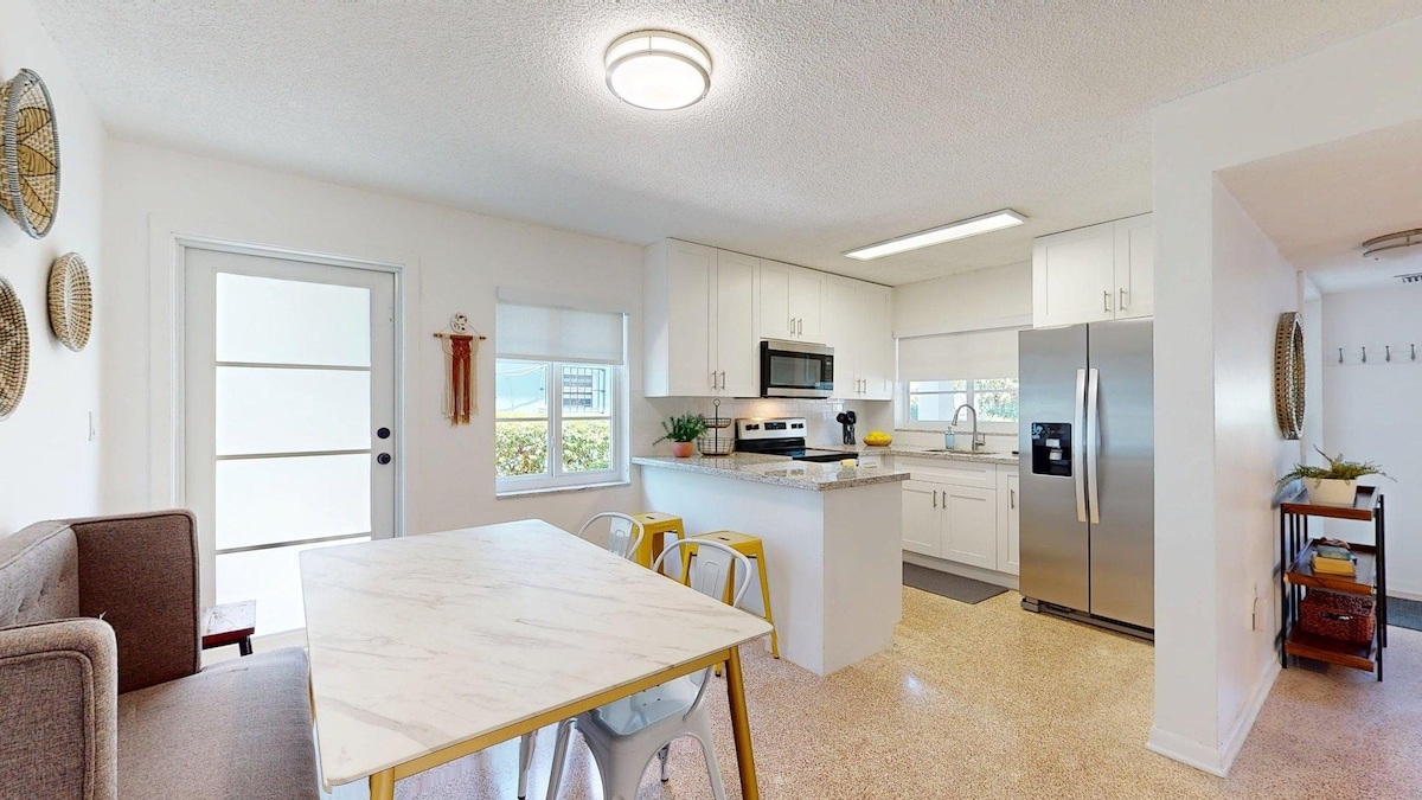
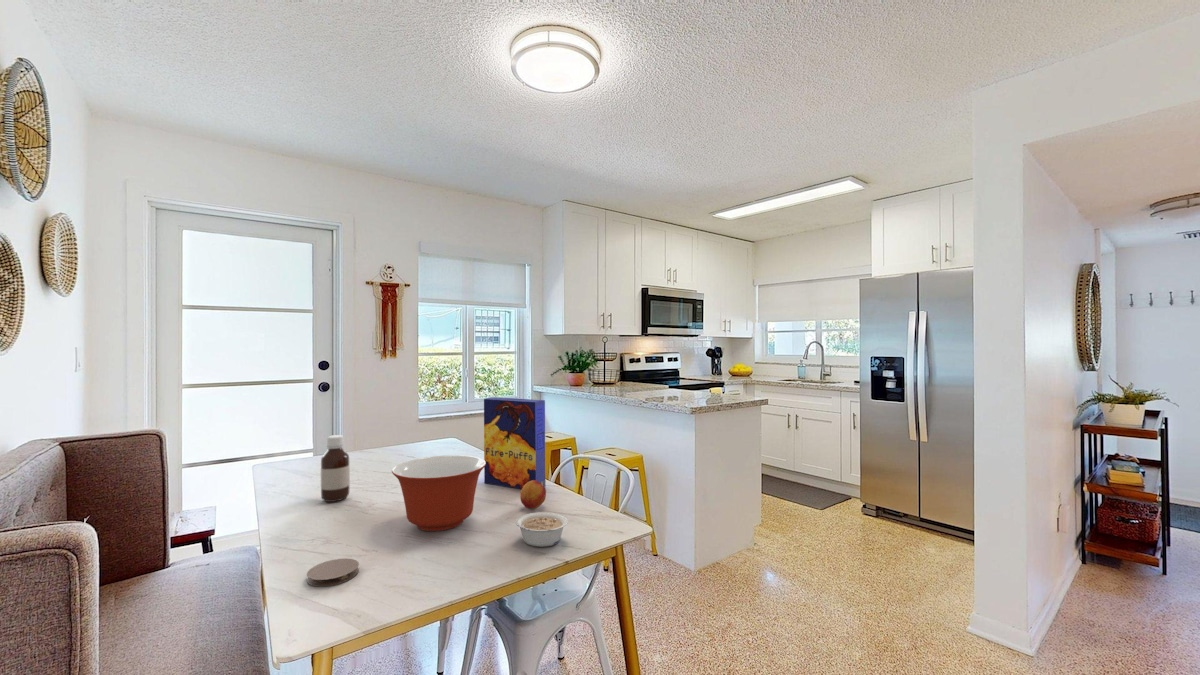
+ cereal box [483,396,546,490]
+ legume [515,511,569,548]
+ mixing bowl [391,454,486,532]
+ fruit [519,480,547,509]
+ coaster [306,558,360,587]
+ bottle [320,434,351,503]
